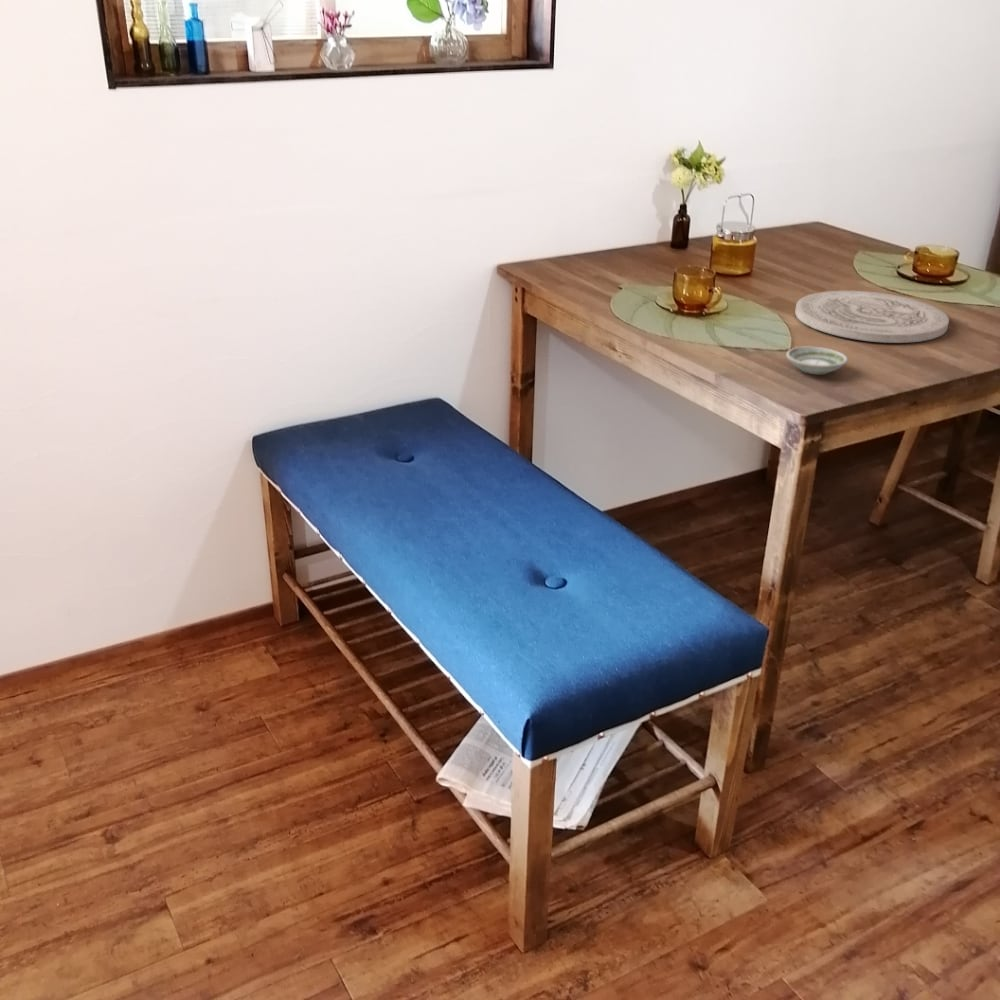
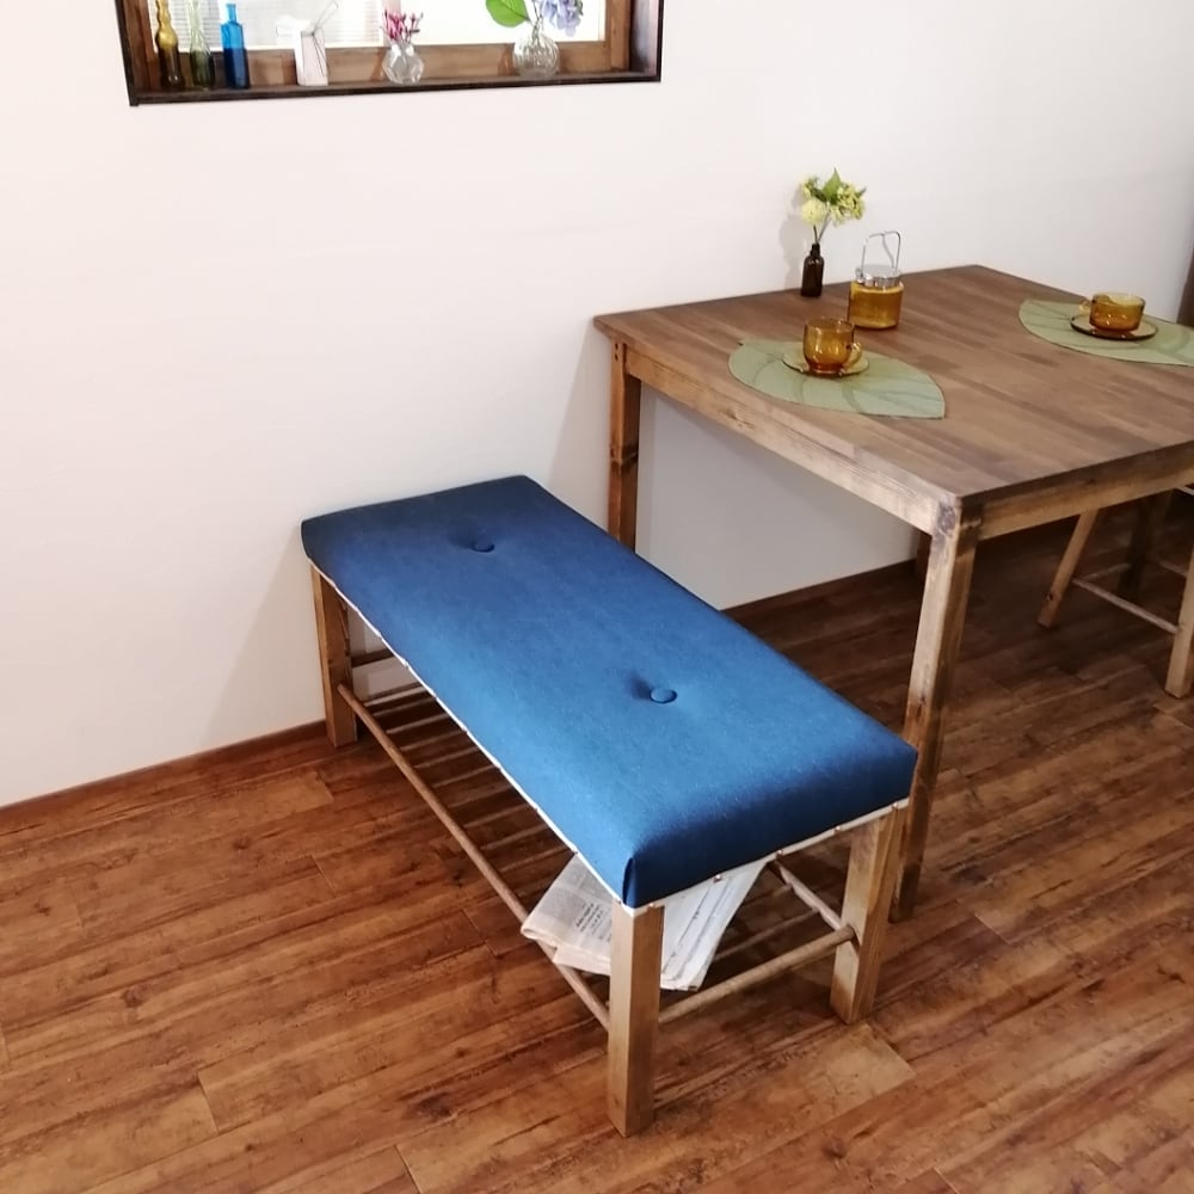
- plate [794,290,950,344]
- saucer [785,346,849,375]
